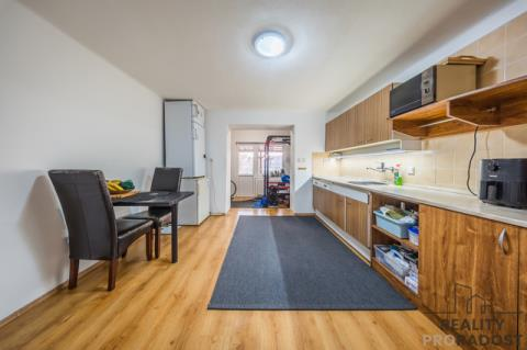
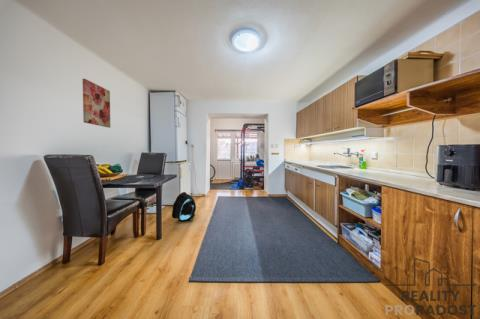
+ backpack [171,191,197,223]
+ wall art [82,78,111,129]
